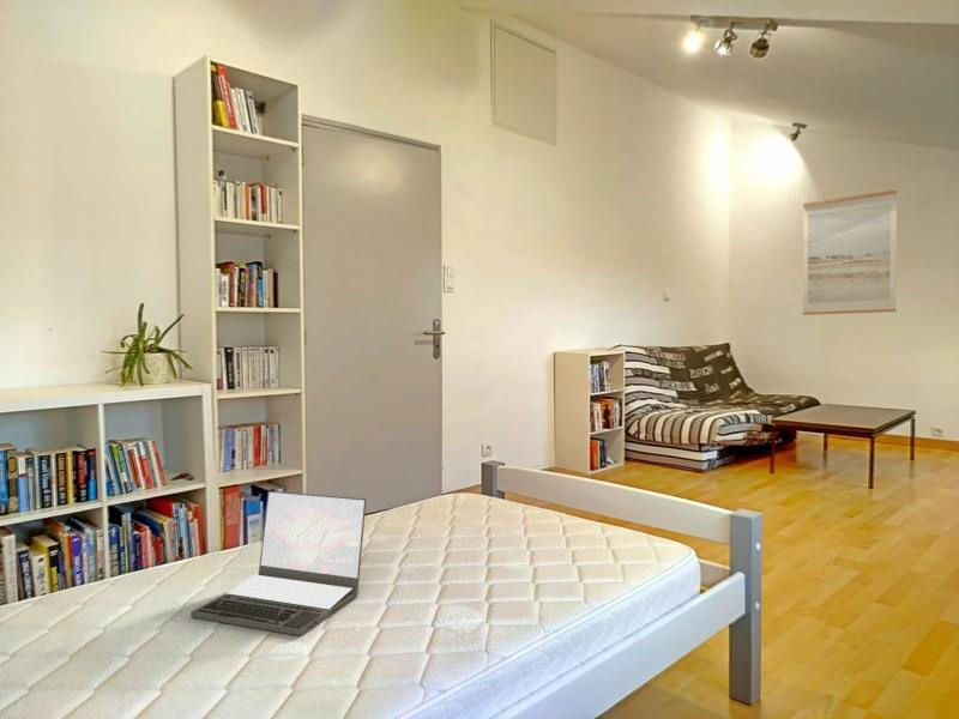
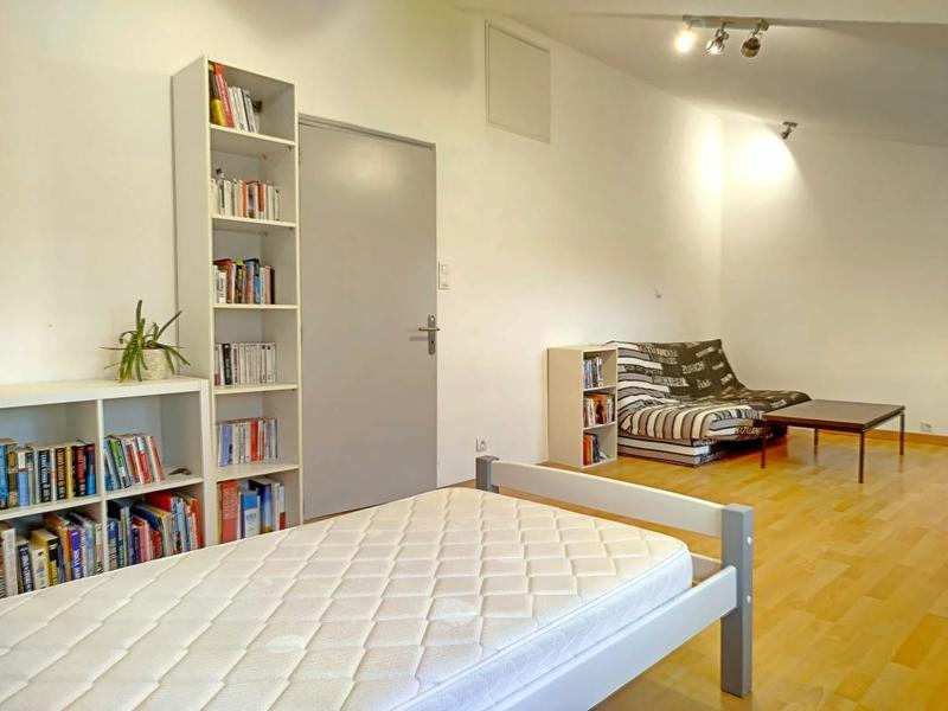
- laptop [189,490,368,636]
- wall art [802,189,898,316]
